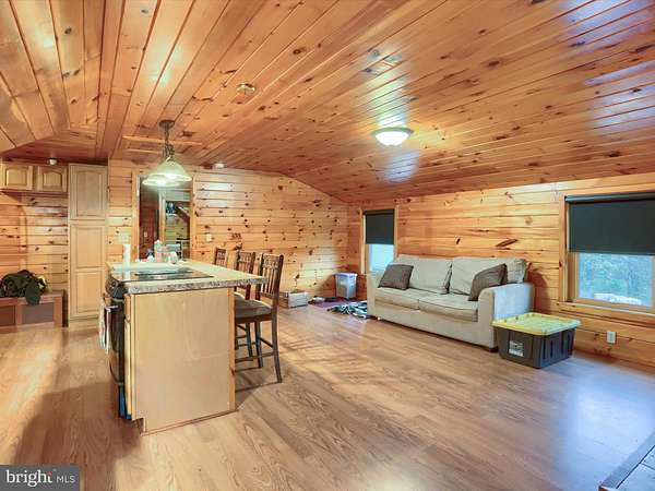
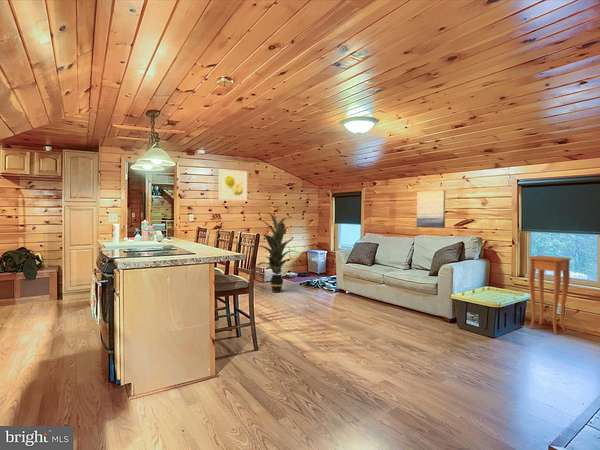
+ indoor plant [257,211,300,294]
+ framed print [218,168,248,202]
+ wall art [416,189,446,229]
+ side table [527,254,572,335]
